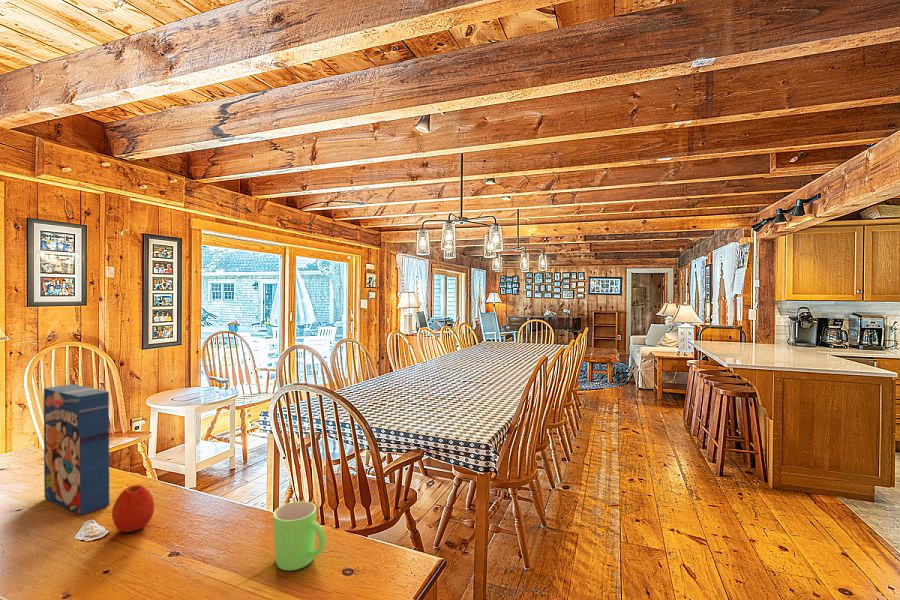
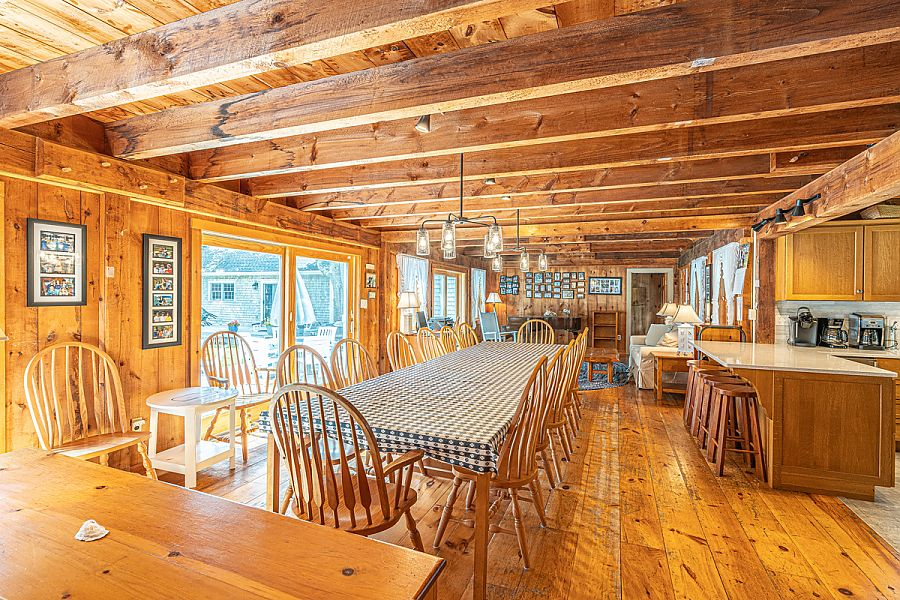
- apple [111,484,156,533]
- mug [272,500,327,572]
- cereal box [43,383,110,517]
